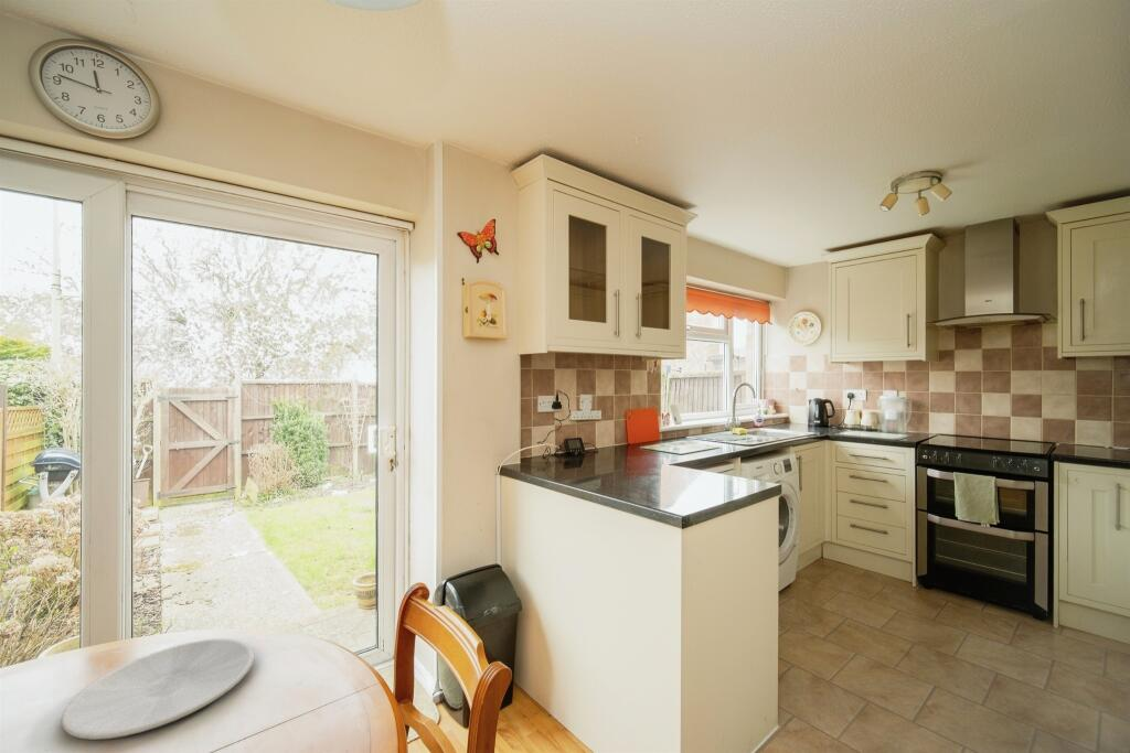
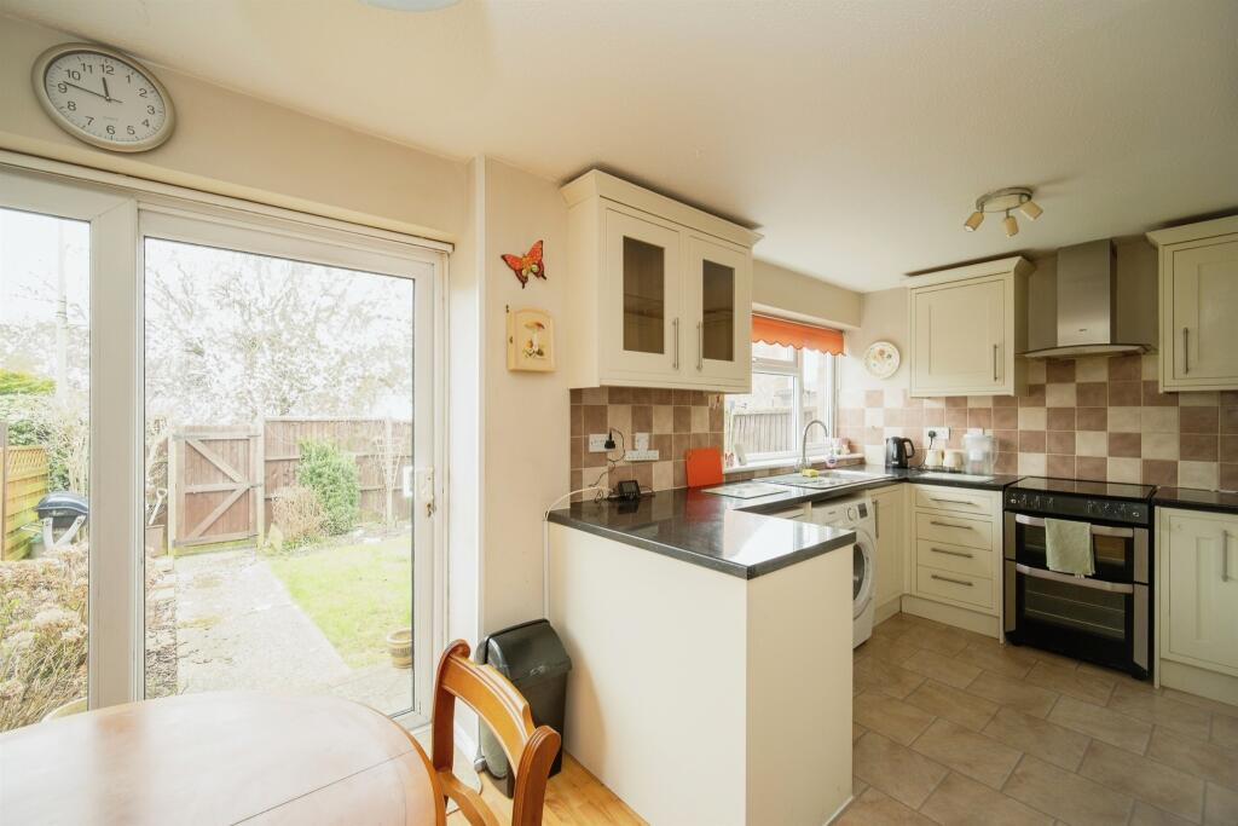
- plate [61,637,256,741]
